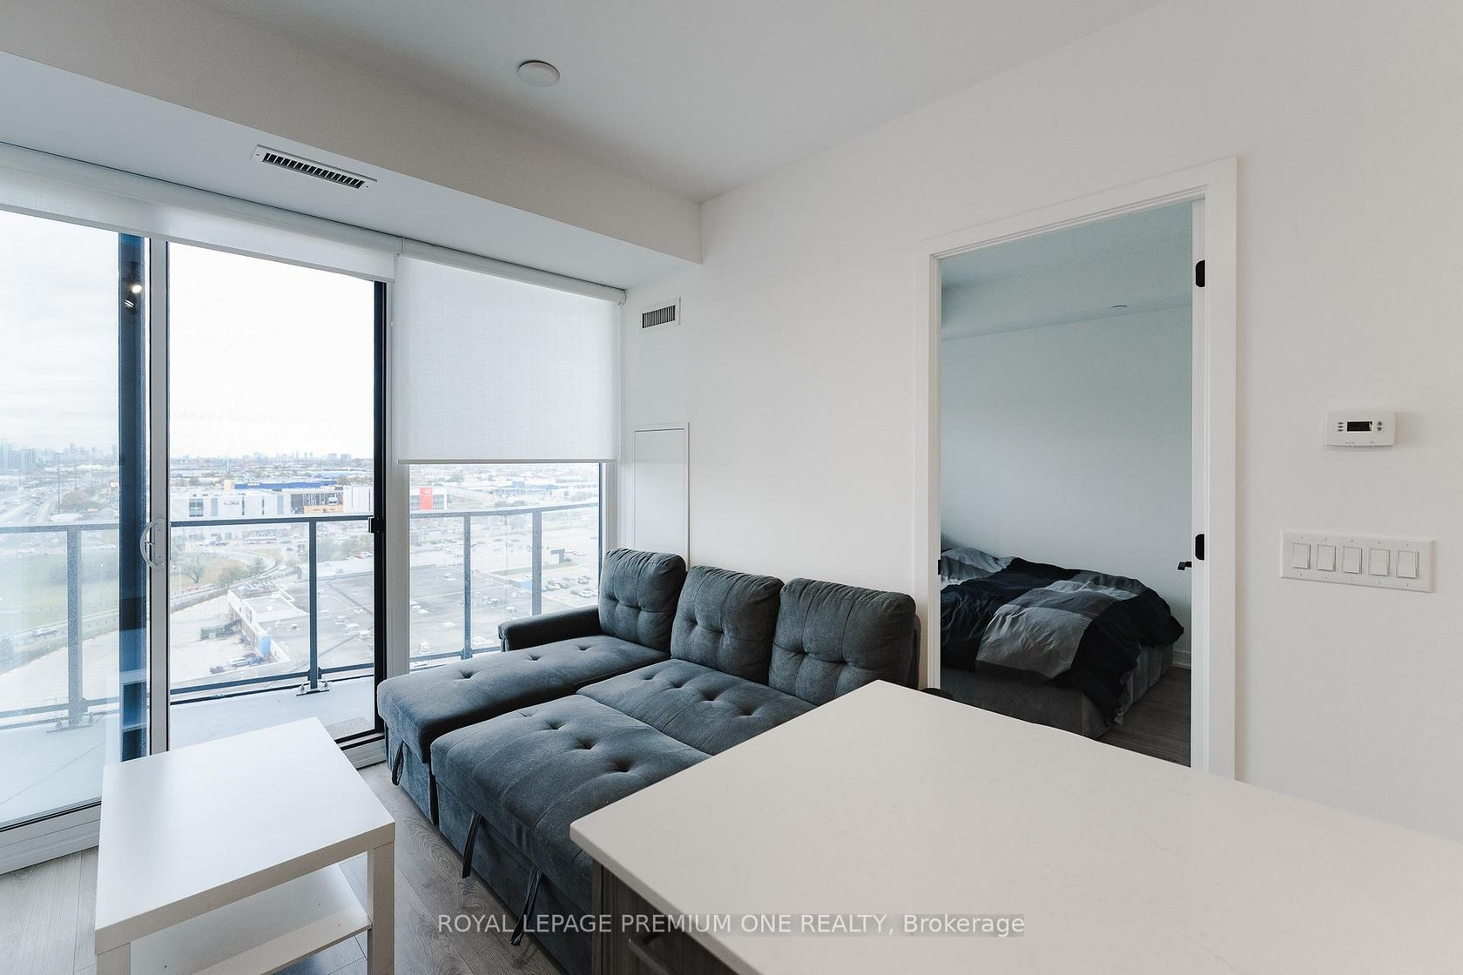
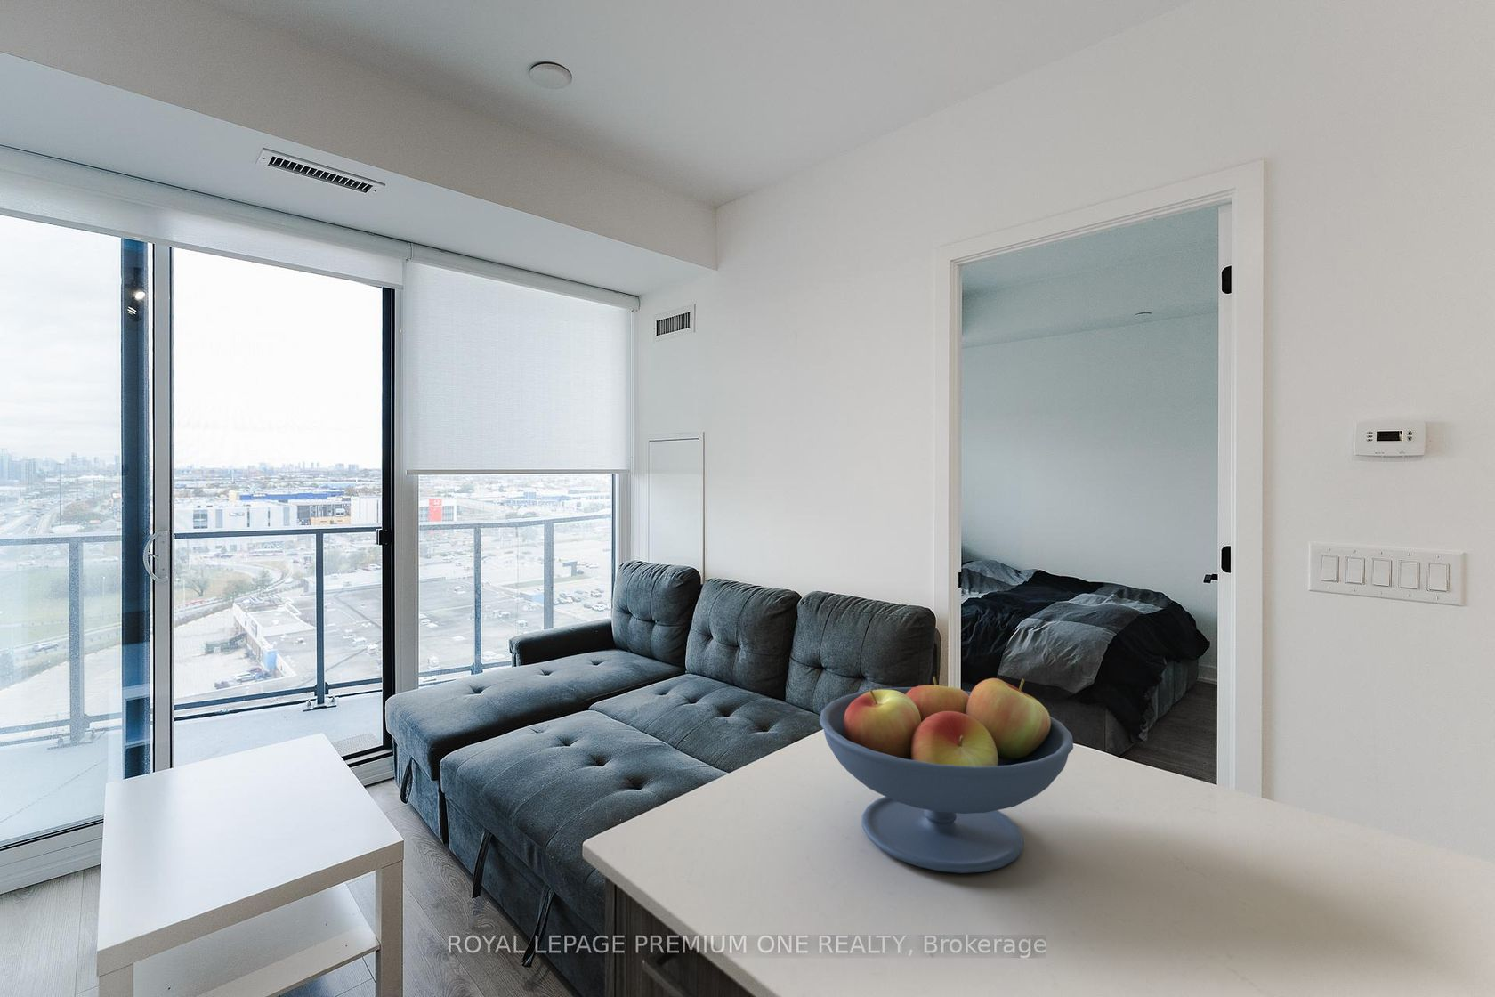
+ fruit bowl [819,675,1075,875]
